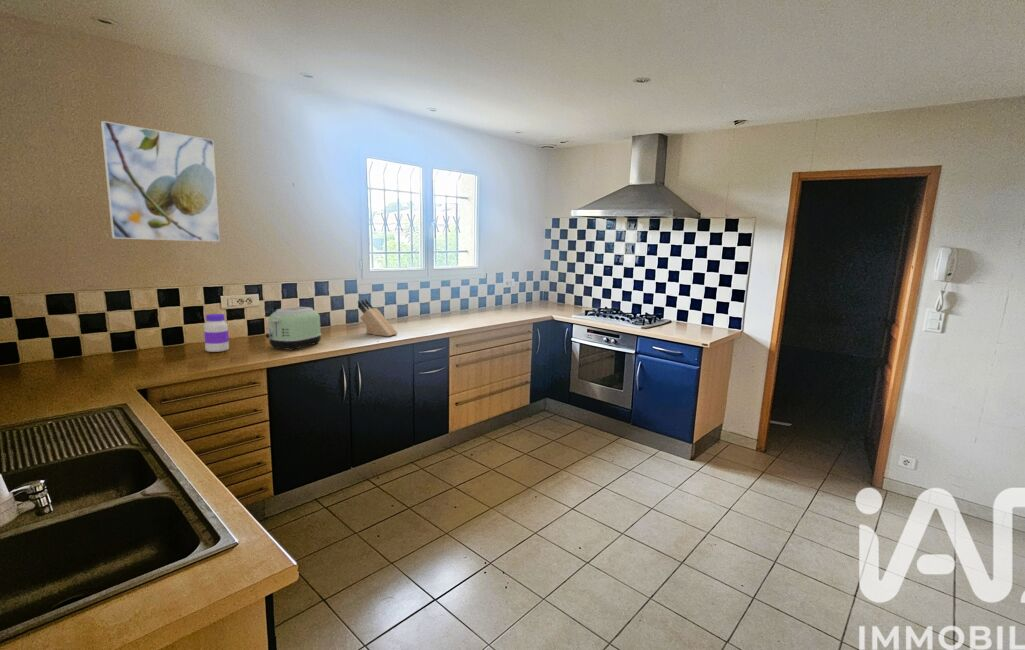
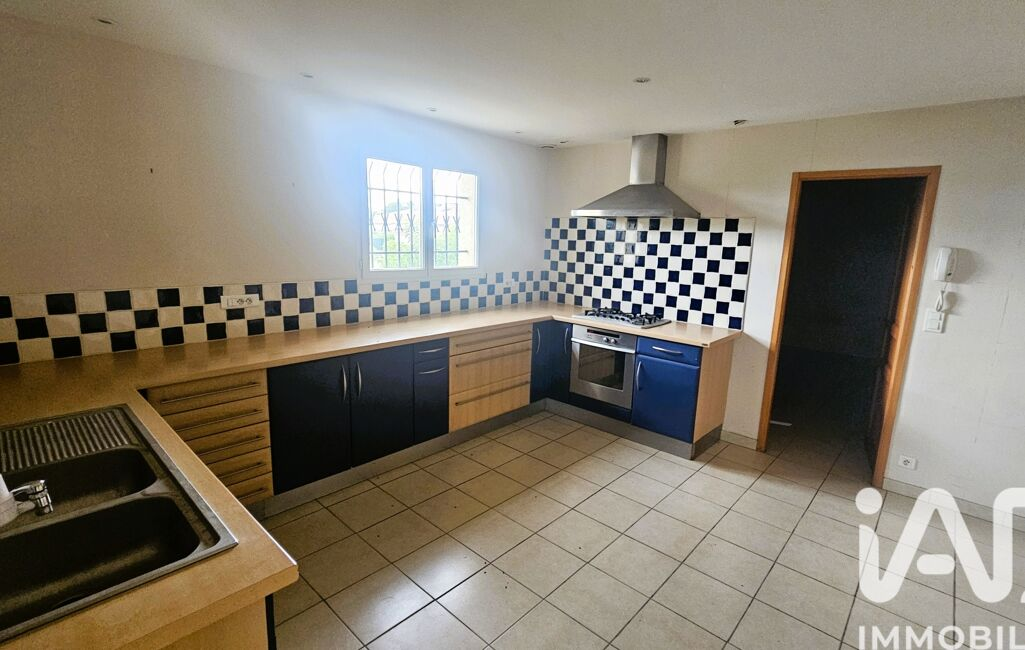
- knife block [357,298,399,337]
- toaster [265,306,322,351]
- jar [203,313,230,353]
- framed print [100,120,221,243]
